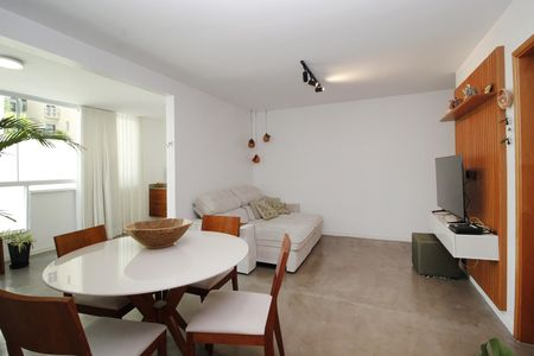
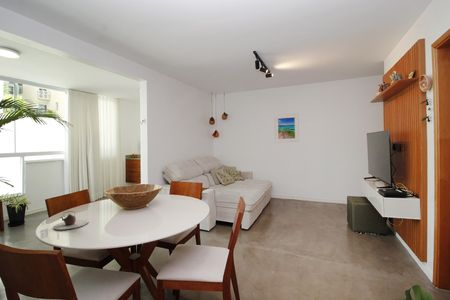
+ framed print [273,112,300,144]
+ teapot [52,210,90,230]
